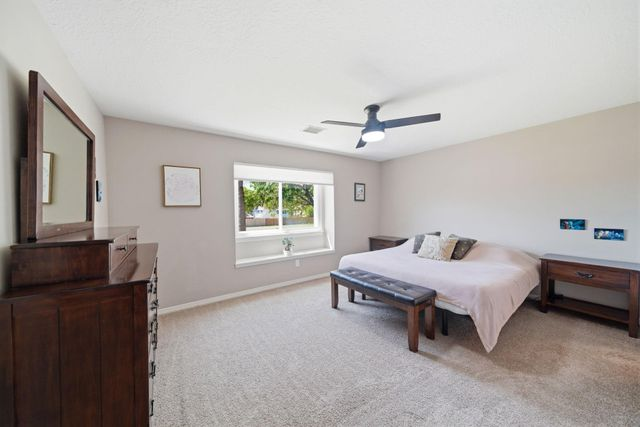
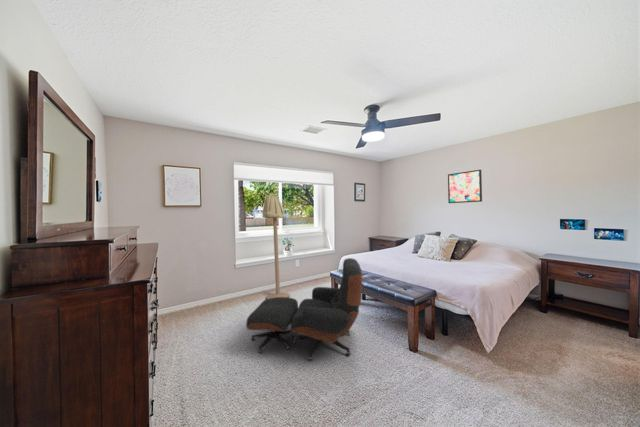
+ floor lamp [261,193,291,299]
+ wall art [447,169,483,204]
+ lounge chair [245,257,363,361]
